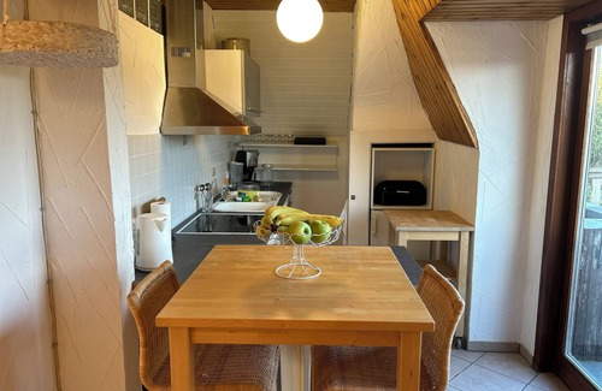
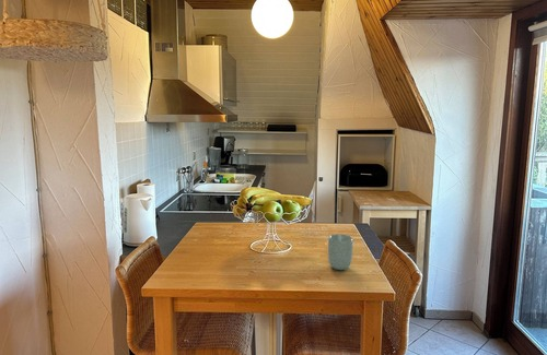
+ cup [327,233,354,271]
